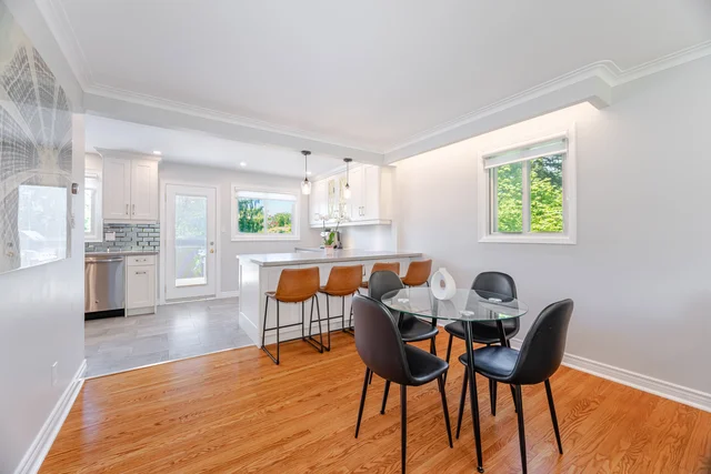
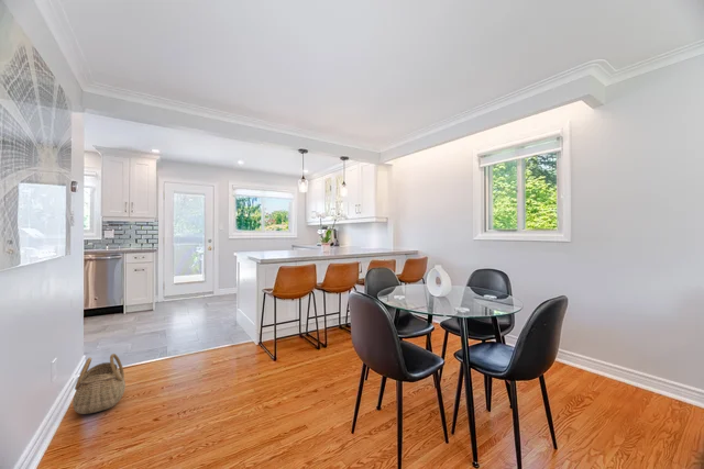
+ basket [72,353,127,415]
